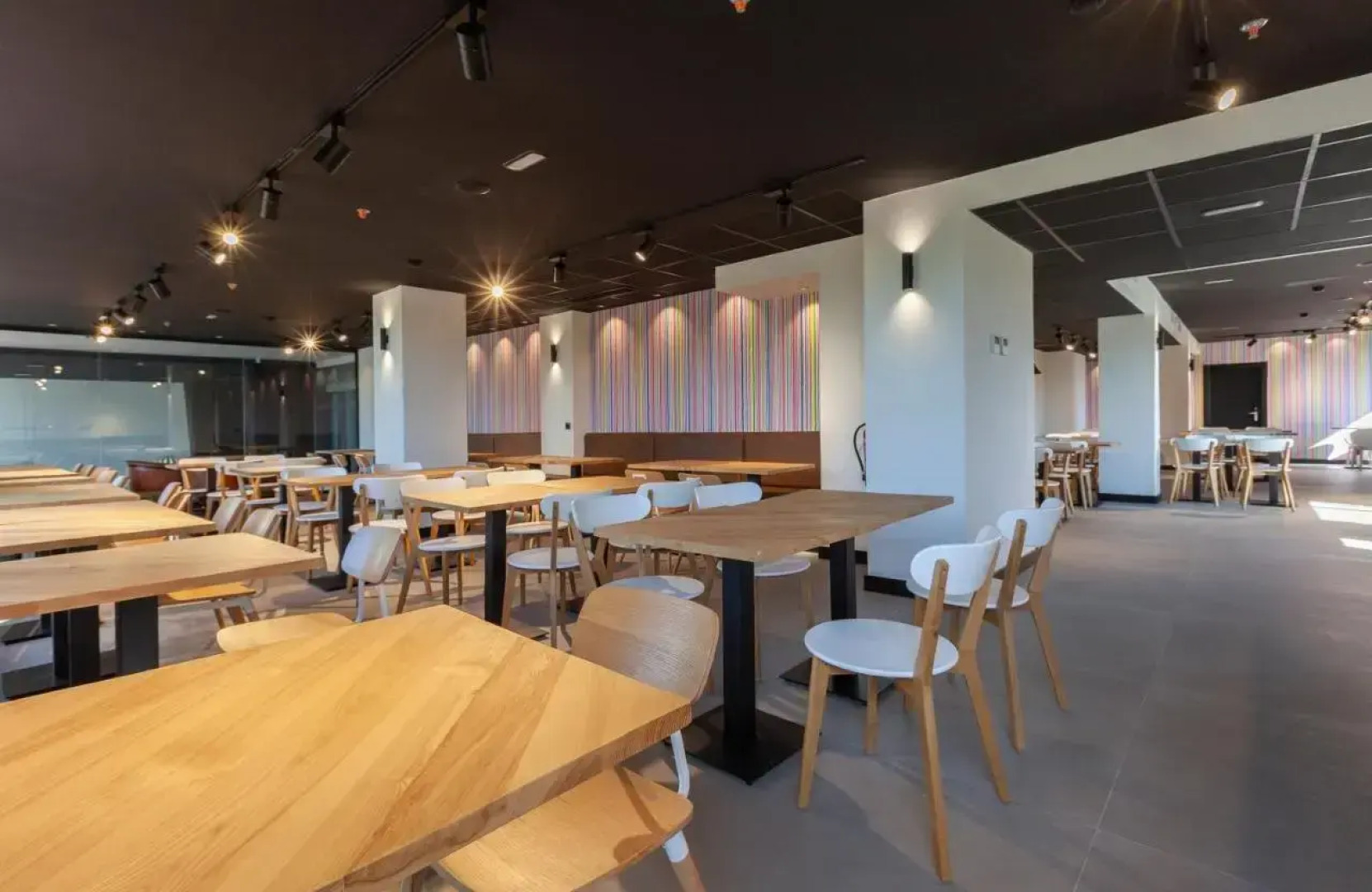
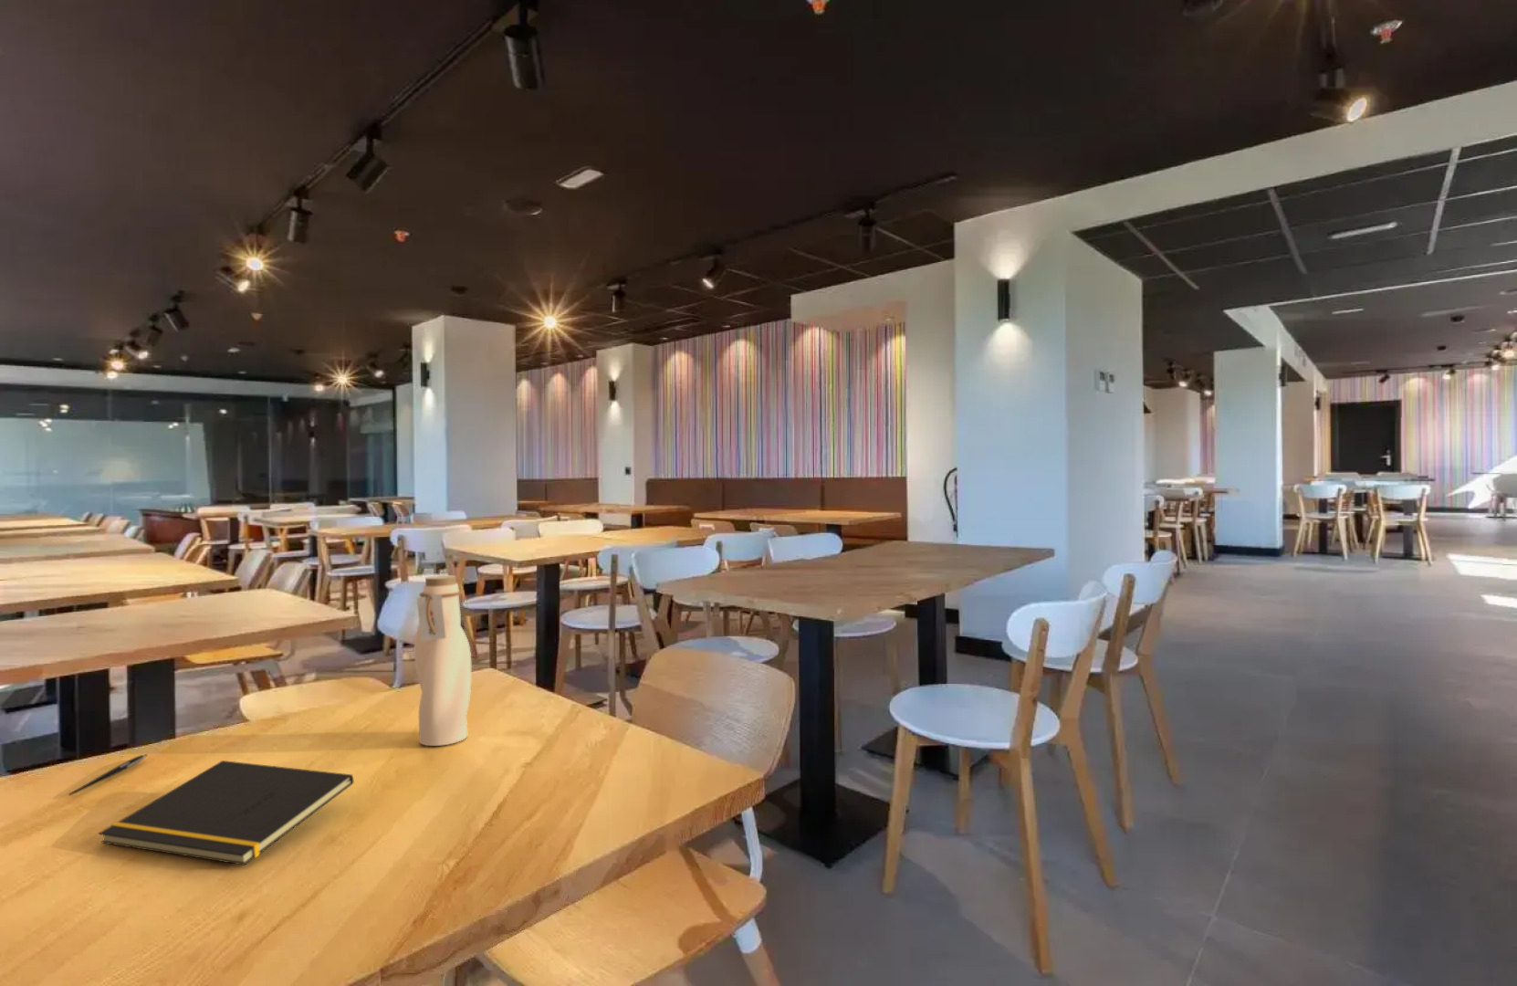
+ notepad [97,759,354,867]
+ pen [69,753,148,796]
+ water bottle [414,575,472,747]
